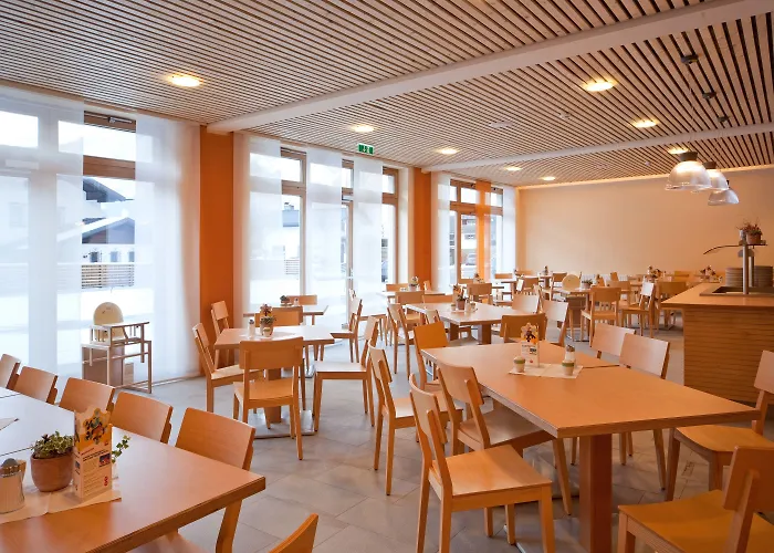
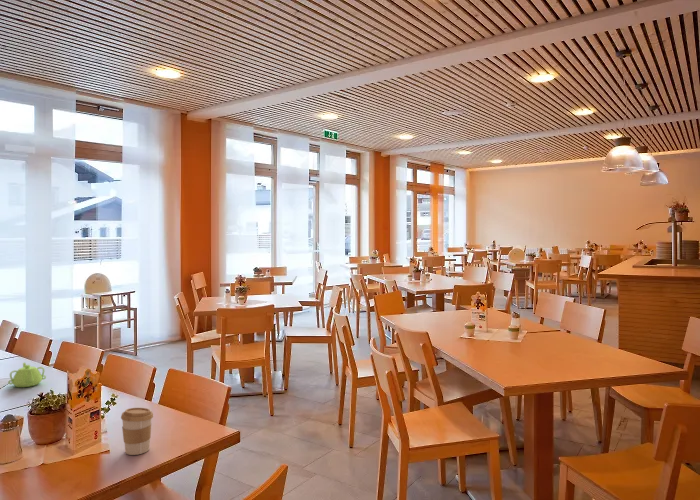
+ teapot [7,362,47,388]
+ coffee cup [120,407,154,456]
